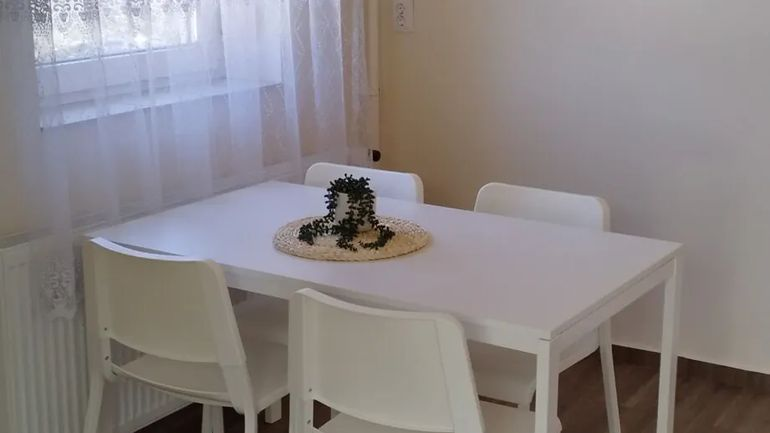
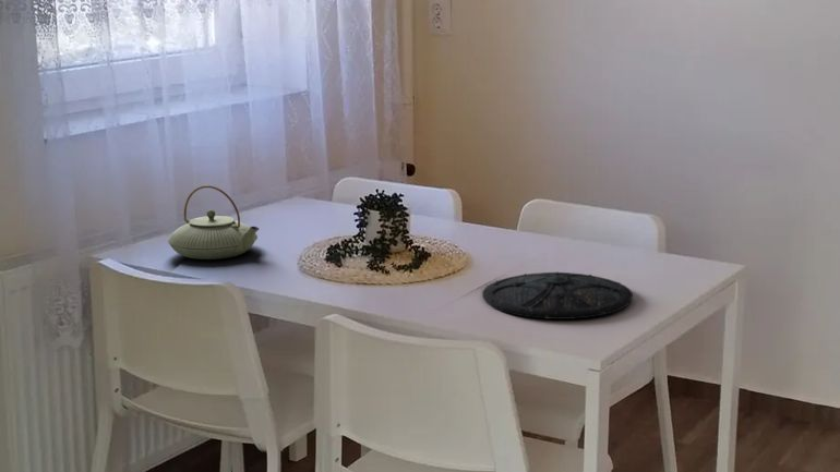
+ teapot [167,184,260,261]
+ plate [481,270,634,320]
